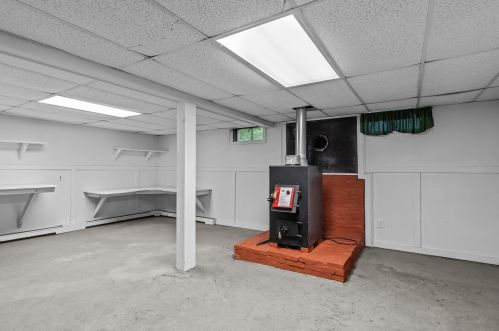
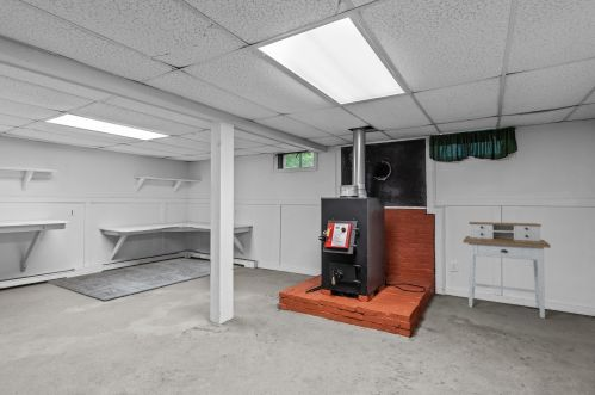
+ rug [47,257,242,302]
+ desk [461,221,552,320]
